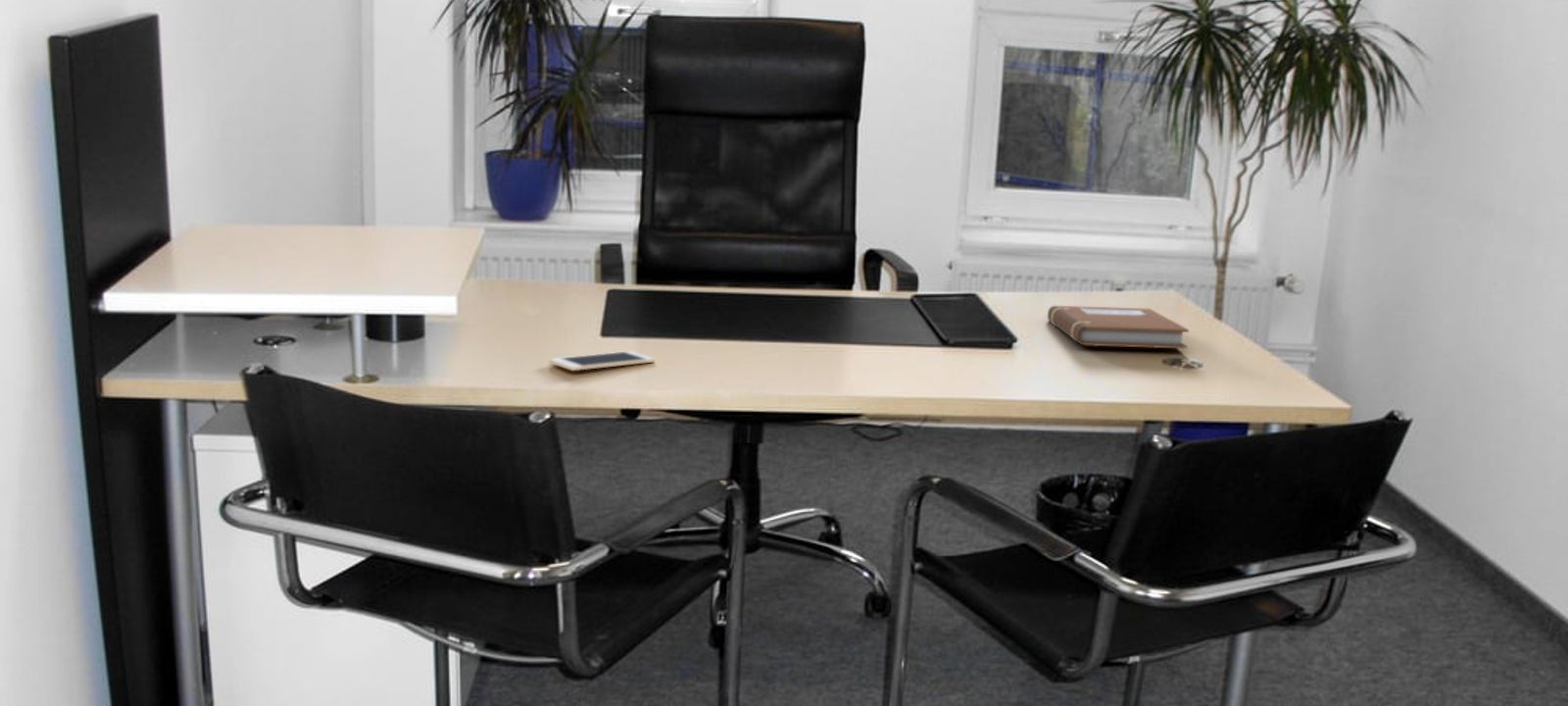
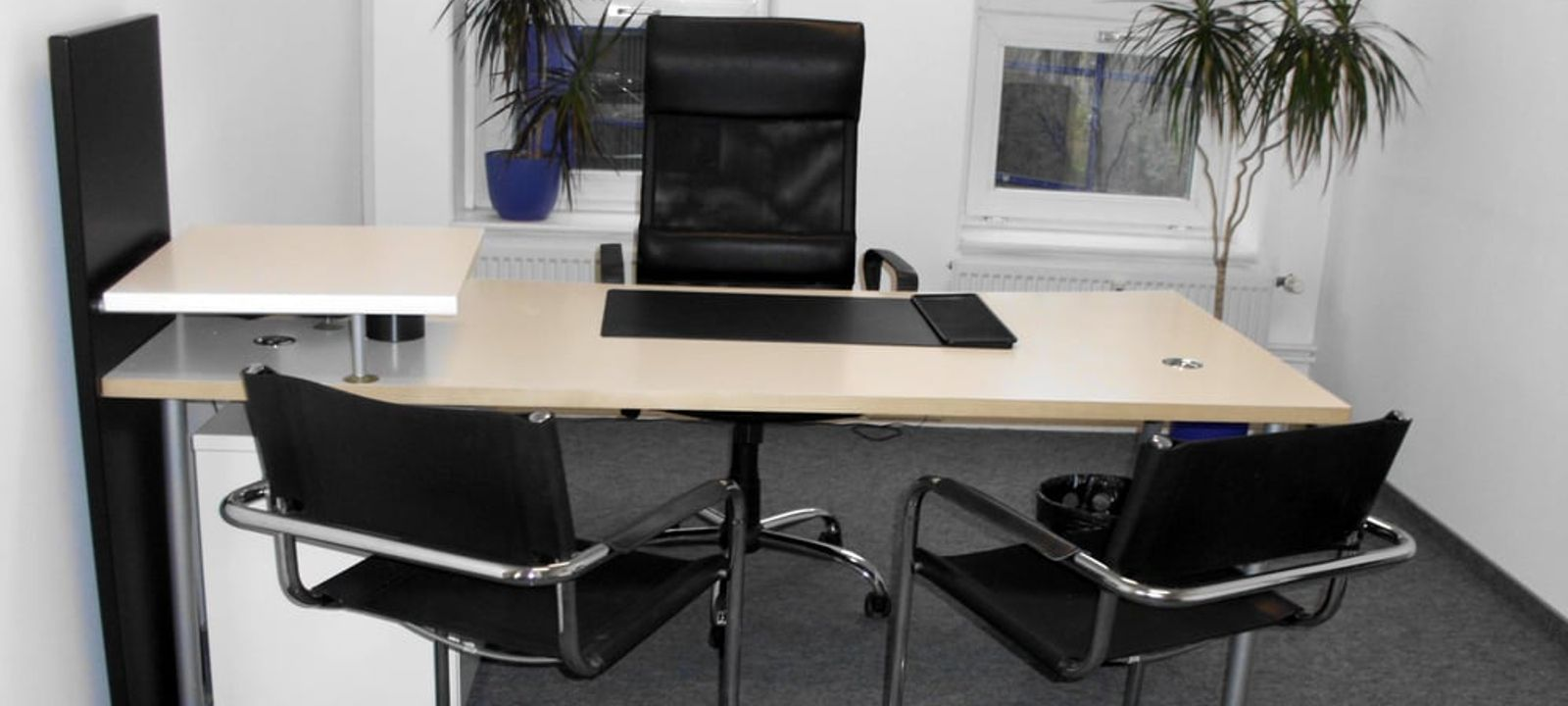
- notebook [1047,305,1190,349]
- cell phone [548,350,656,372]
